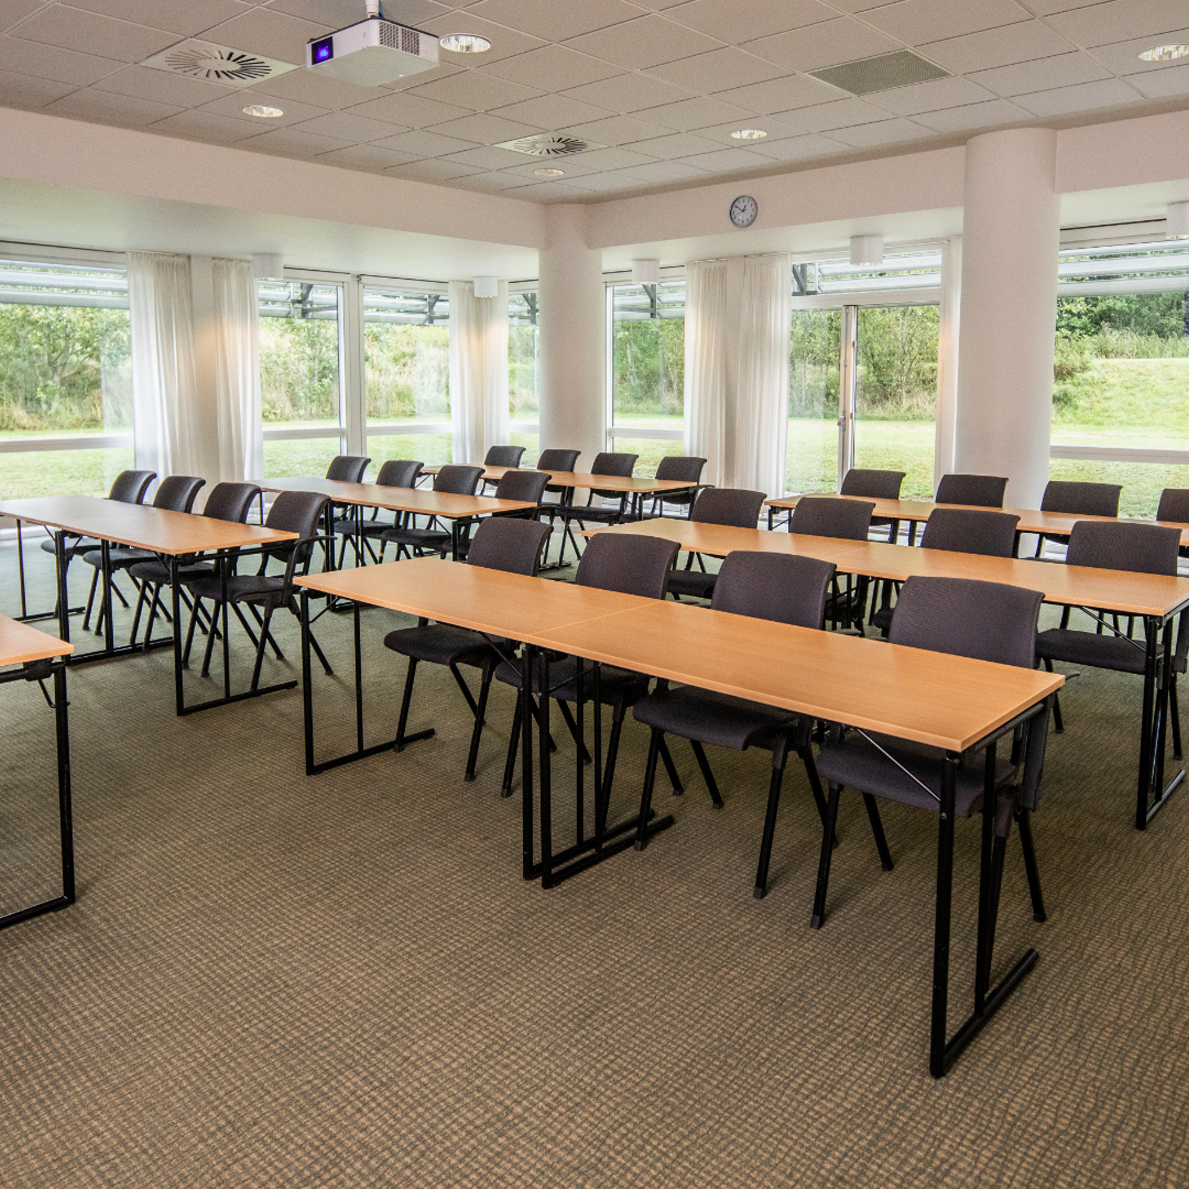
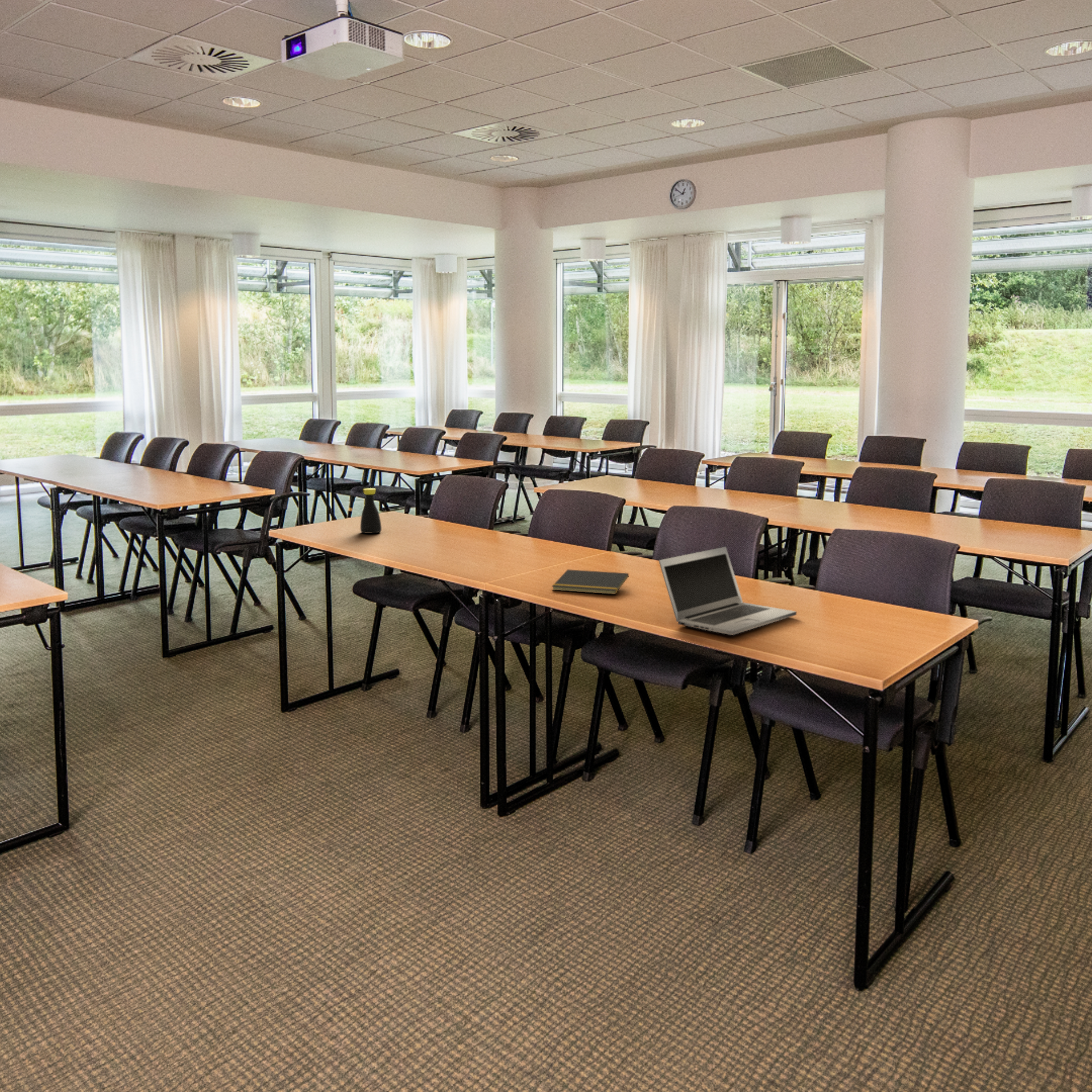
+ laptop [658,546,797,636]
+ bottle [360,487,382,534]
+ notepad [551,569,629,595]
